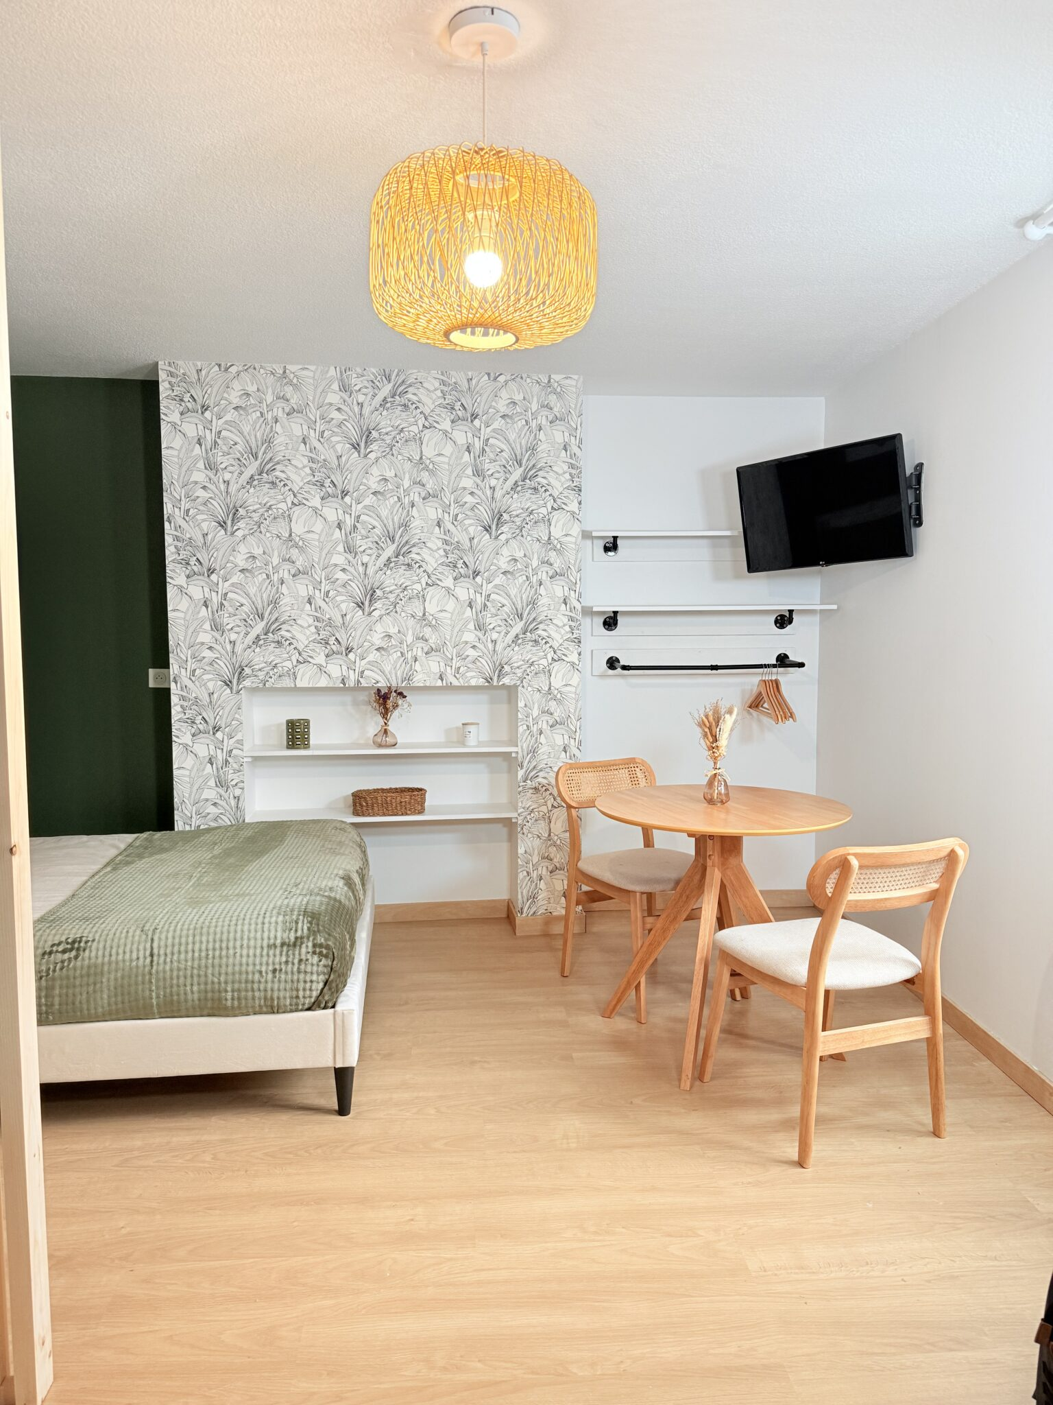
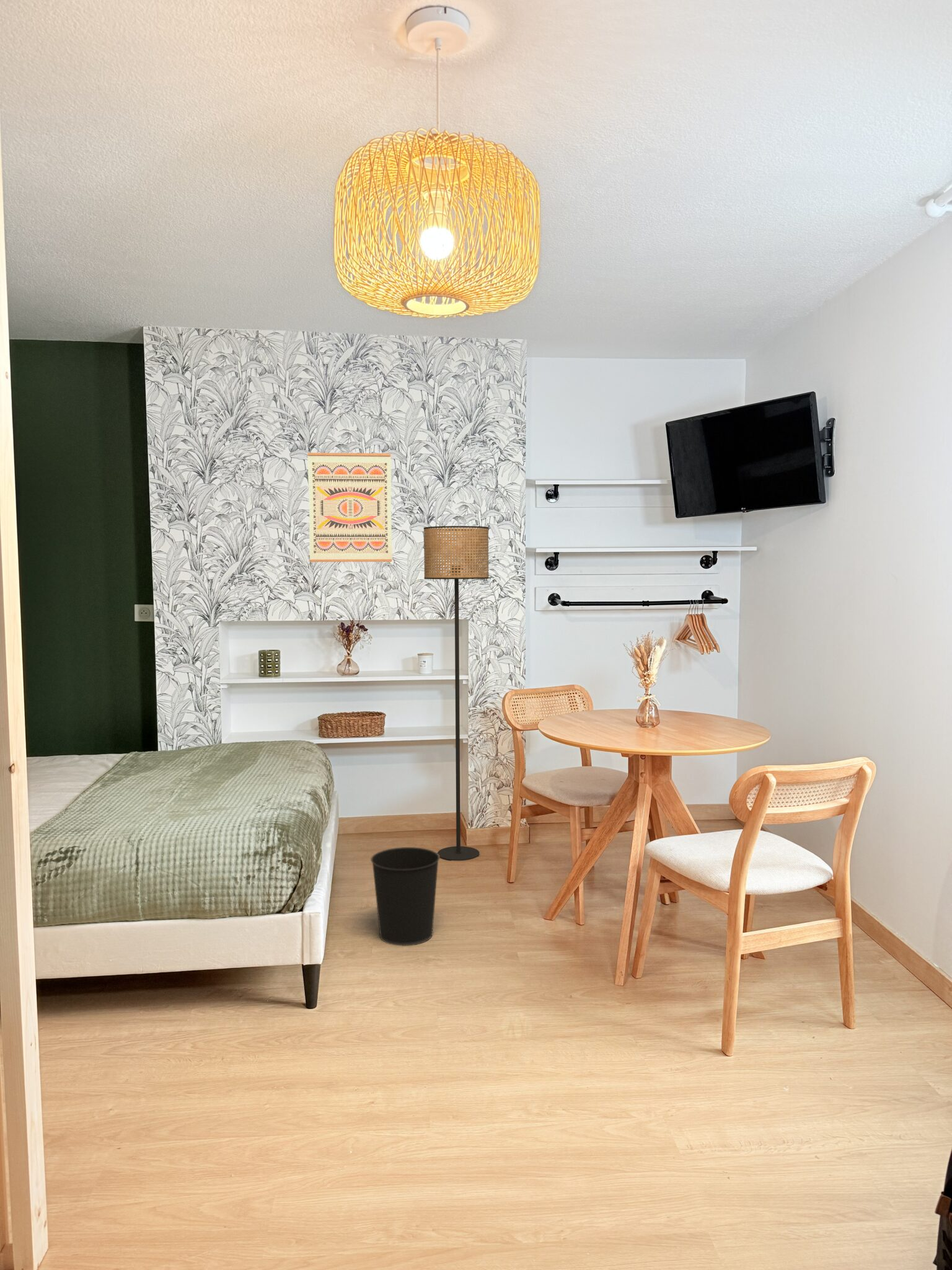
+ wastebasket [370,846,440,946]
+ wall art [307,452,393,562]
+ floor lamp [423,525,490,861]
